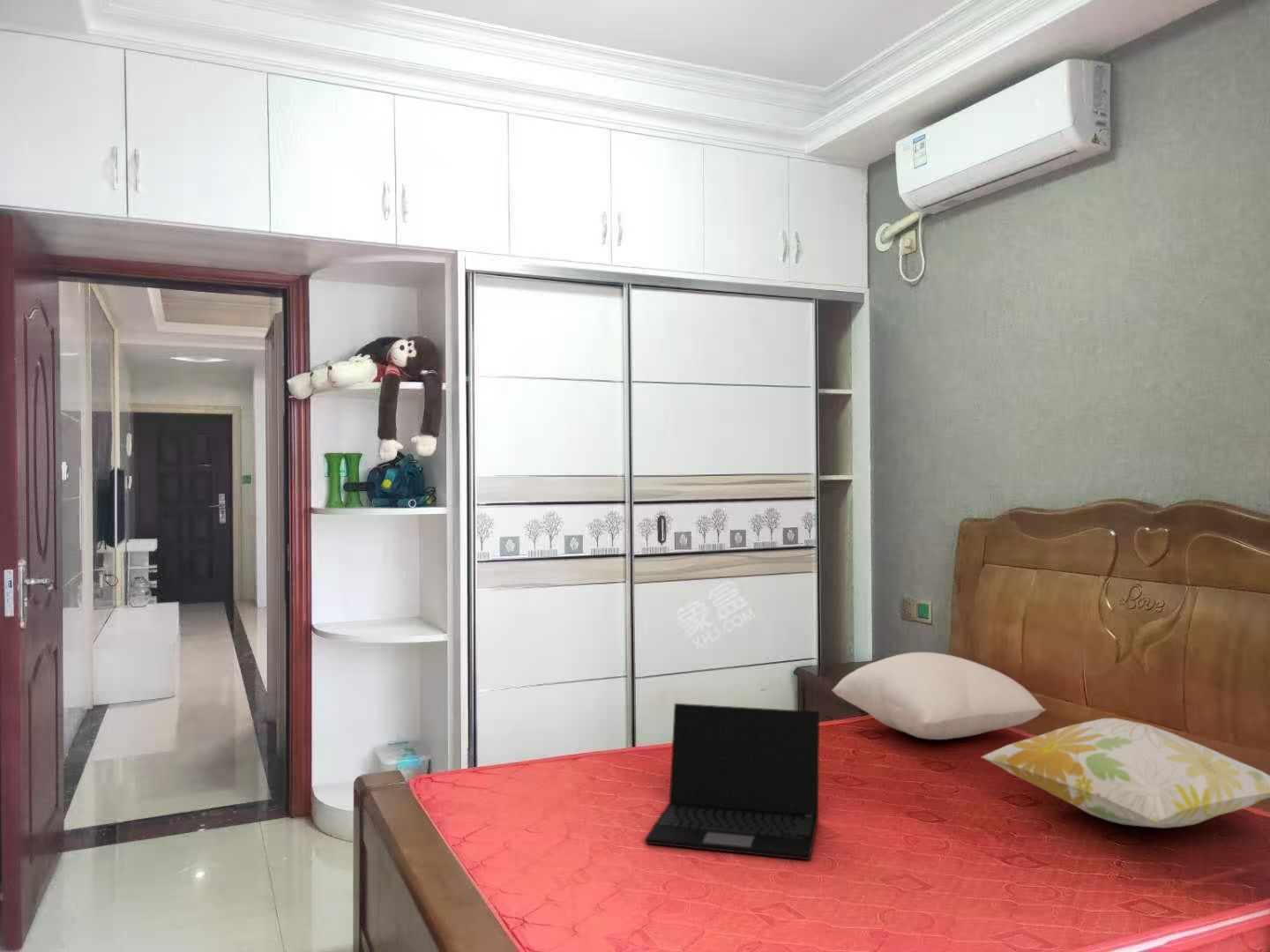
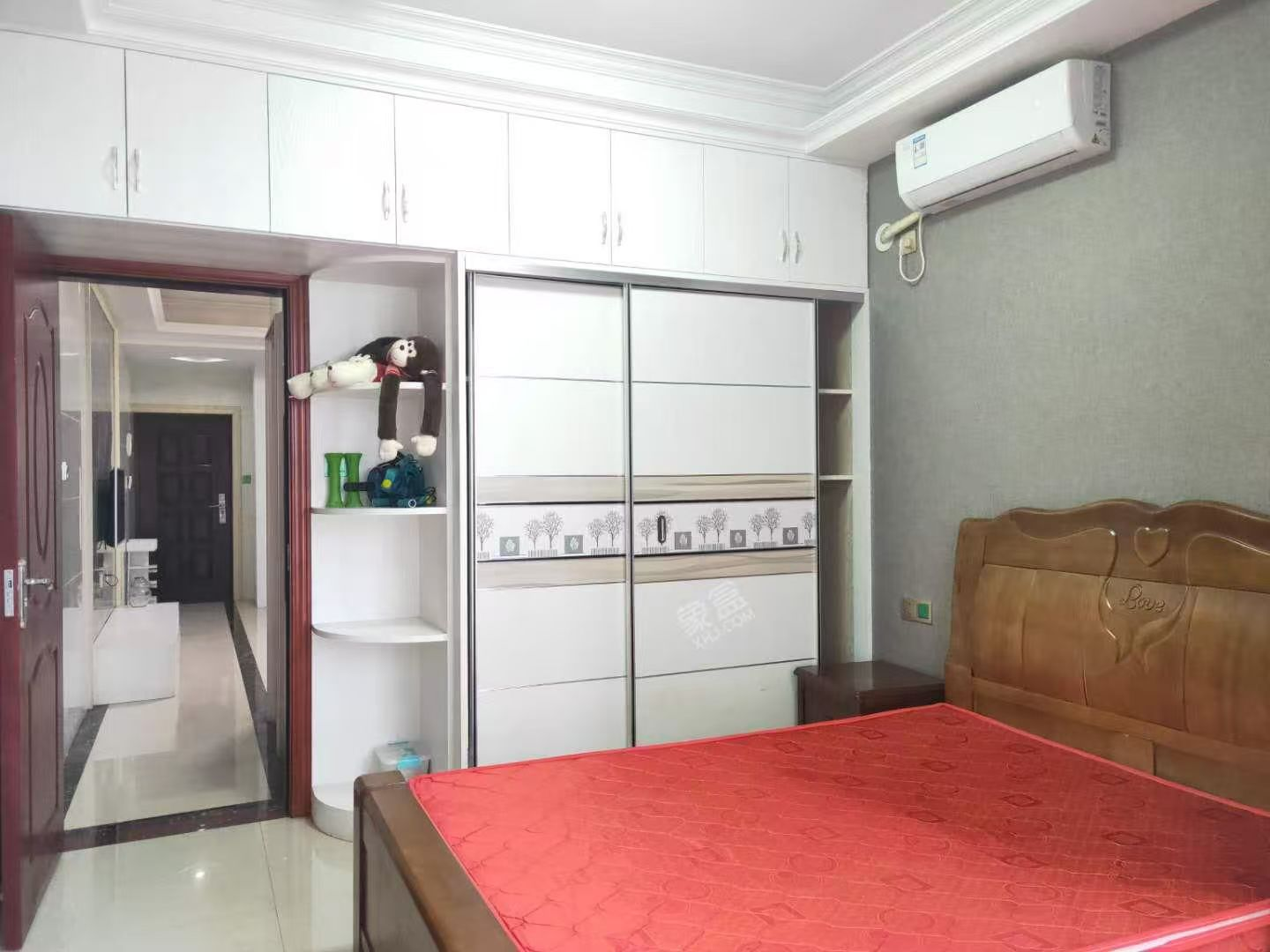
- decorative pillow [980,718,1270,829]
- laptop [644,703,820,861]
- pillow [832,651,1047,740]
